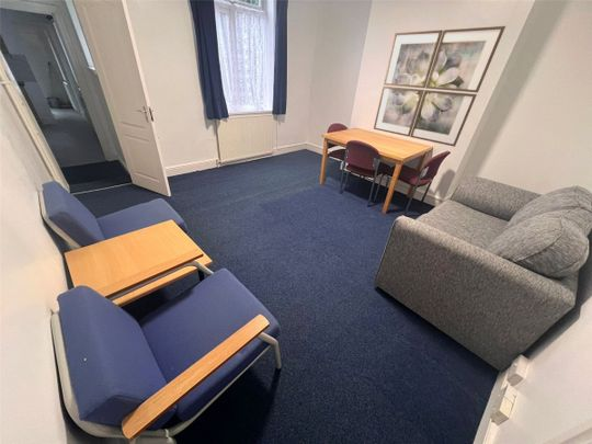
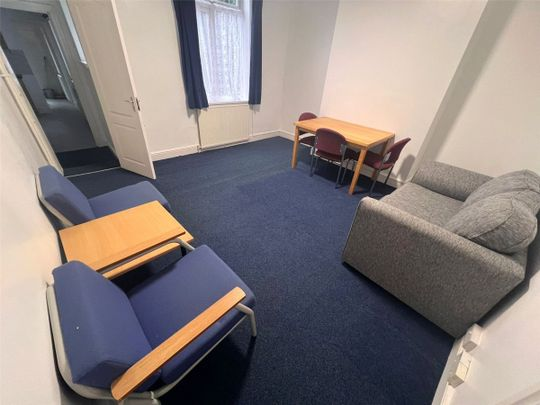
- wall art [373,25,506,148]
